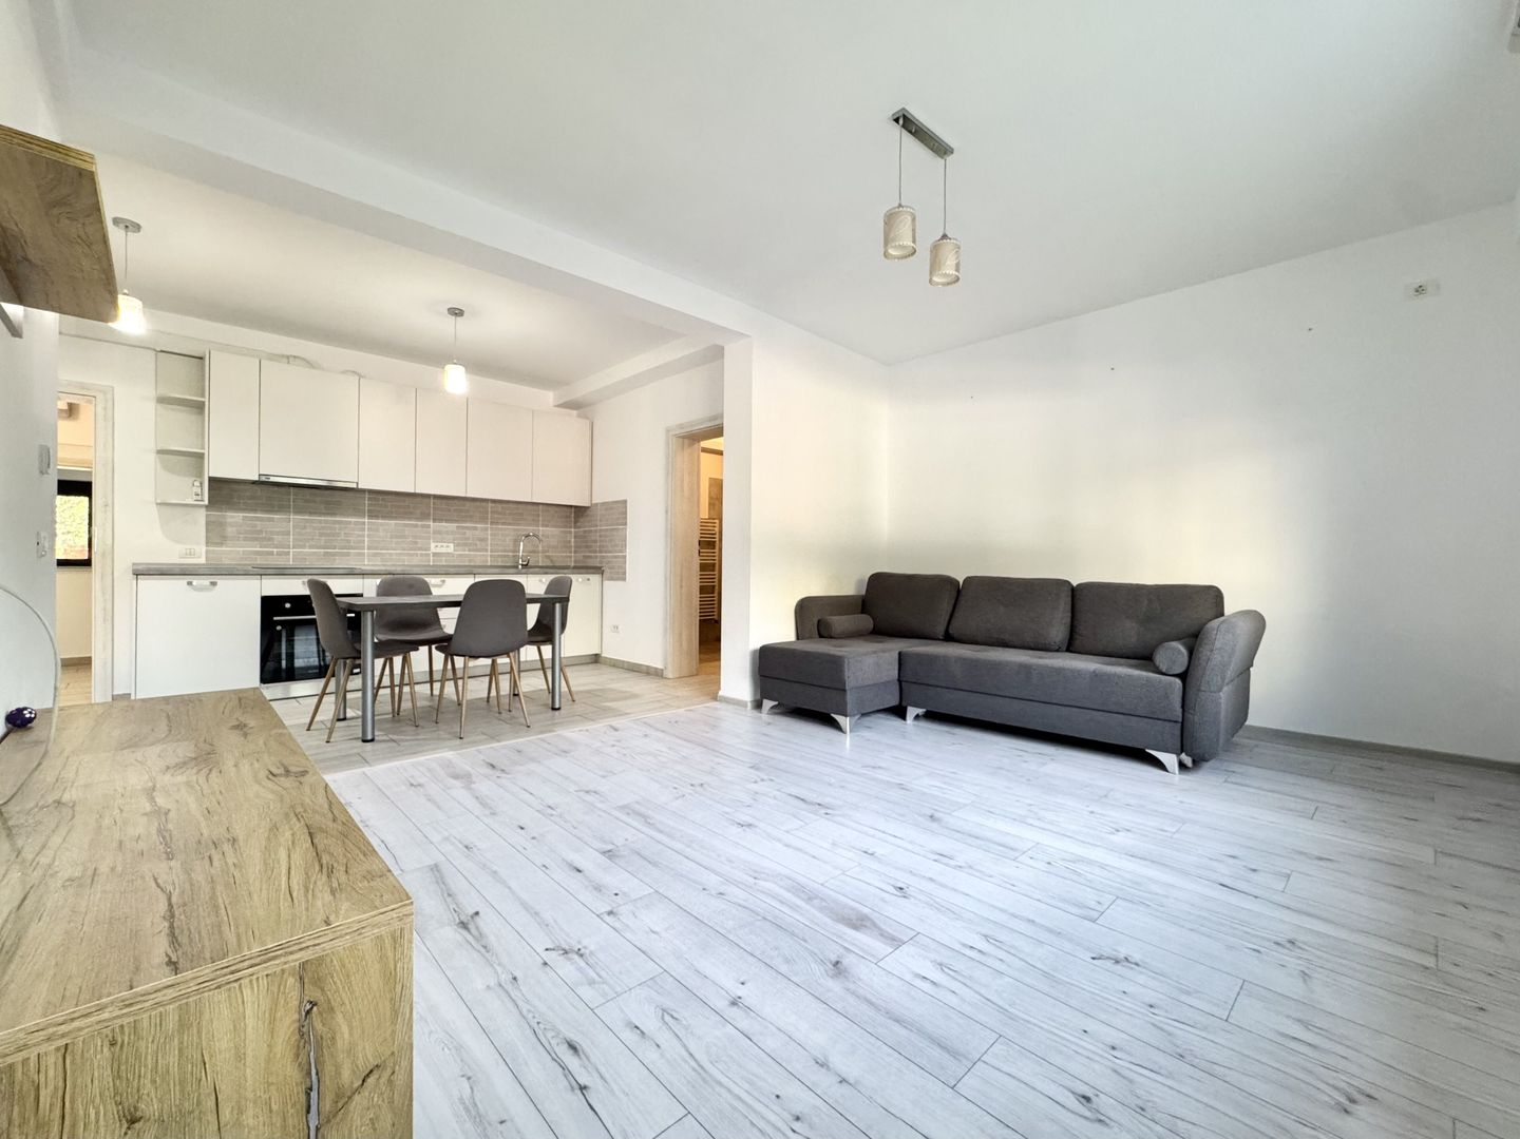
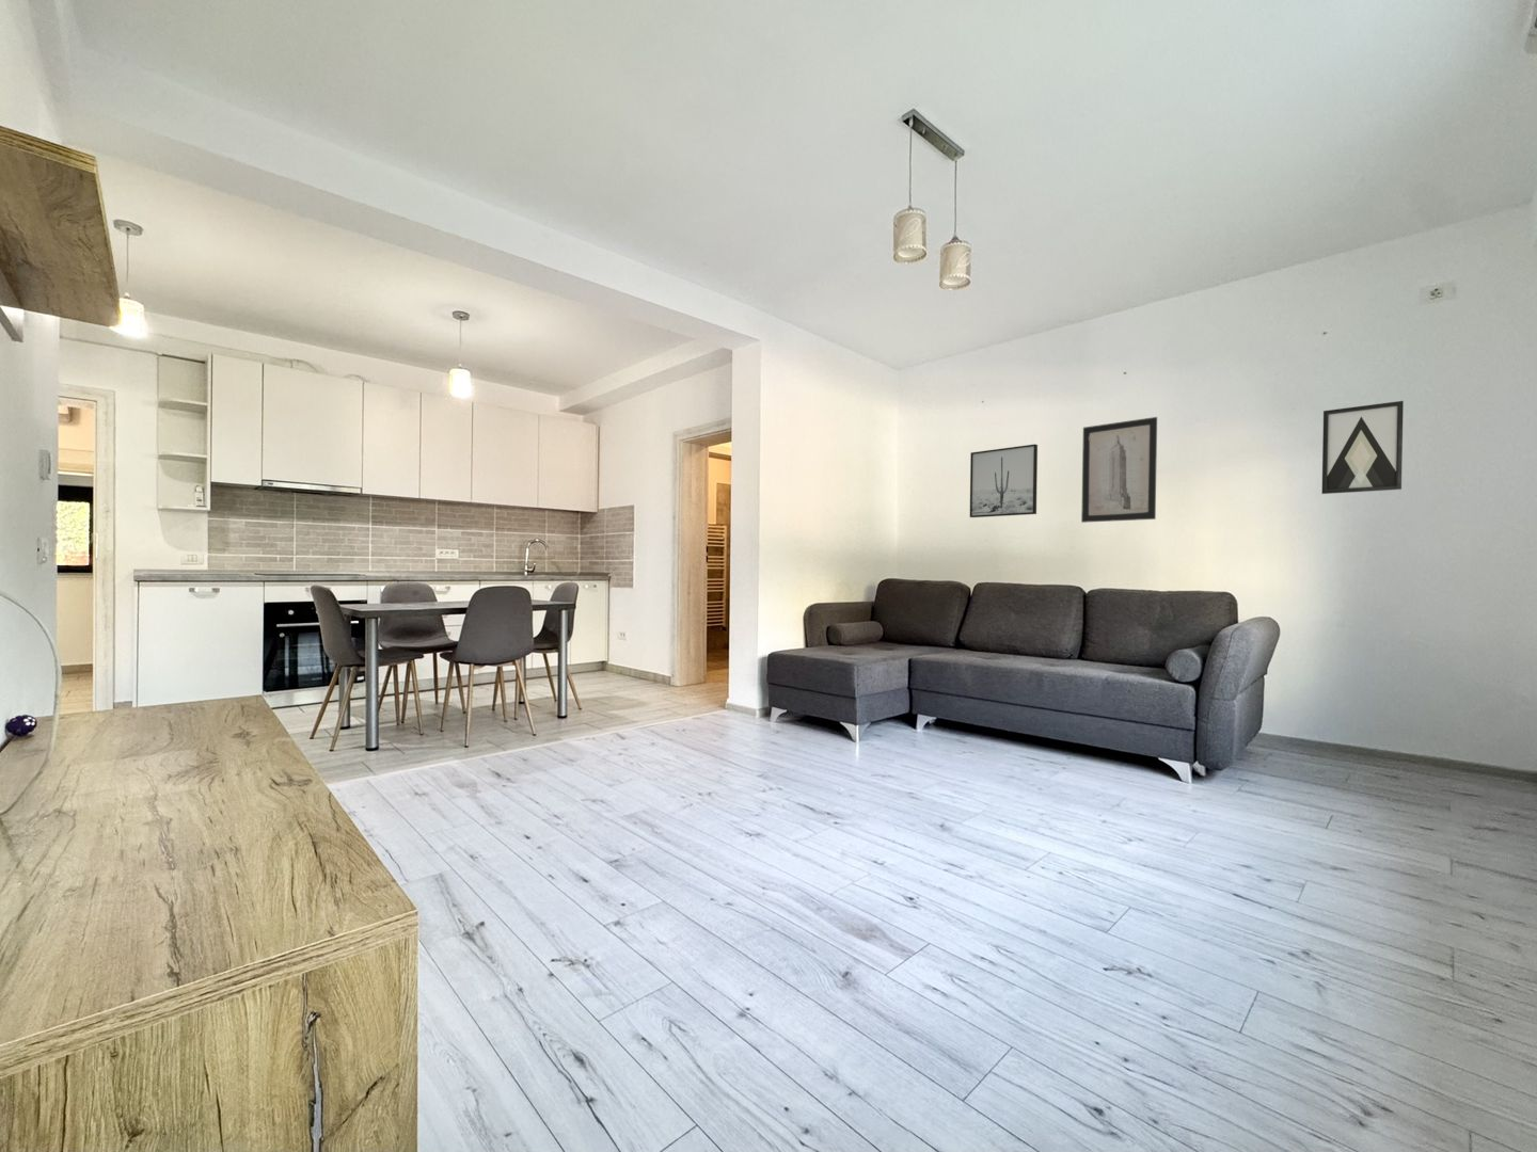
+ wall art [1081,416,1158,524]
+ wall art [969,443,1038,518]
+ wall art [1320,401,1405,495]
